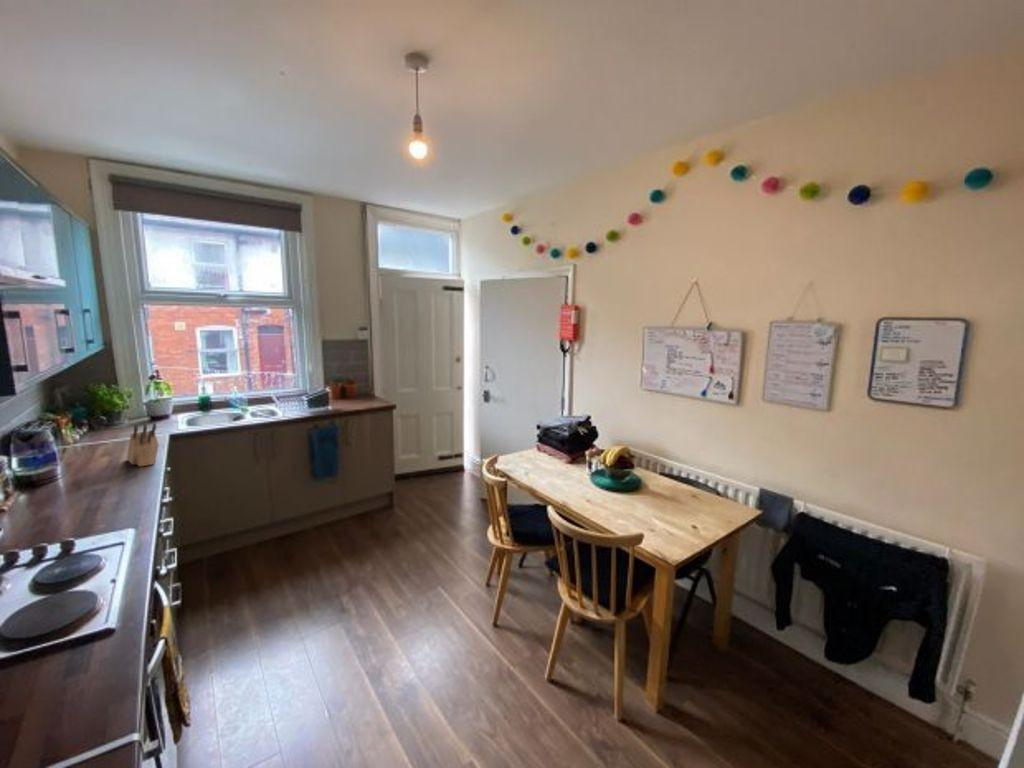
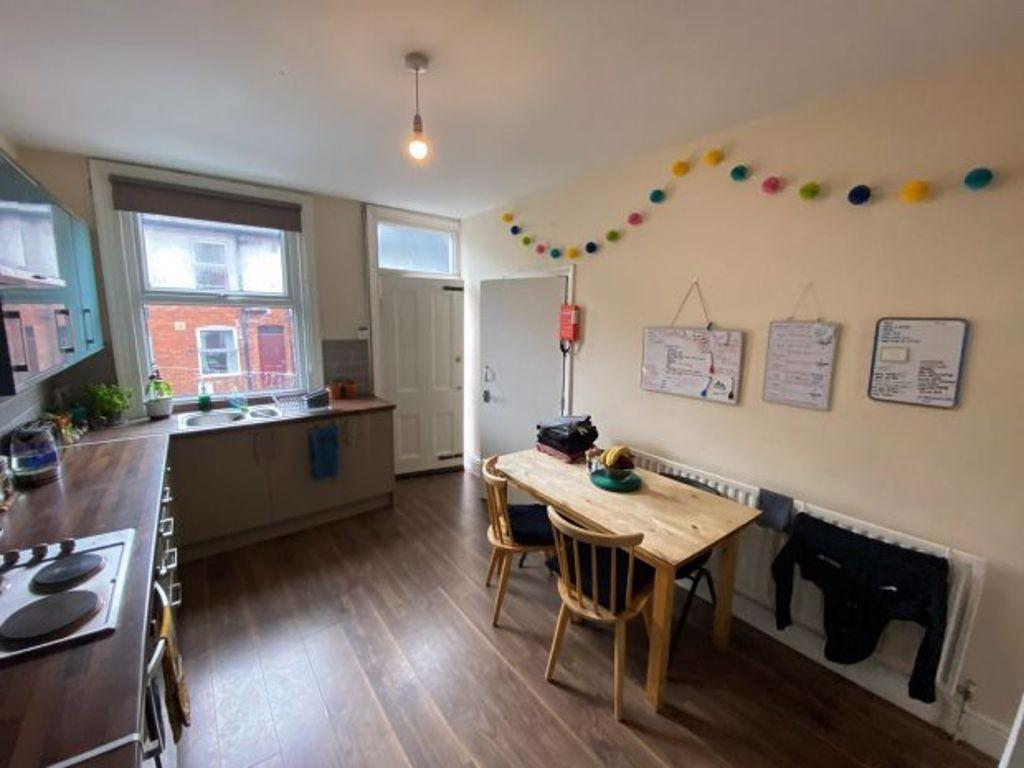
- knife block [126,422,160,468]
